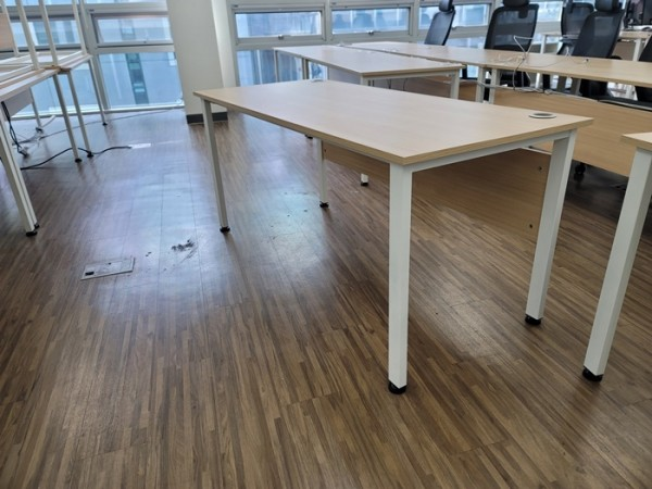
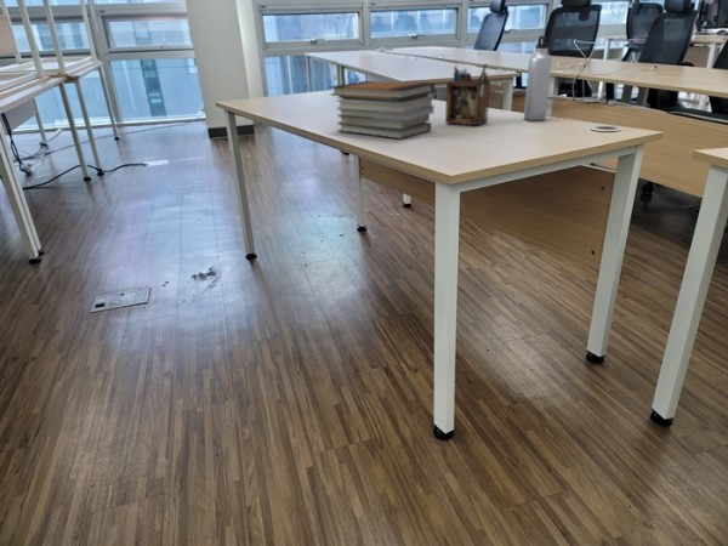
+ desk organizer [444,63,491,126]
+ water bottle [523,34,553,121]
+ book stack [329,80,436,141]
